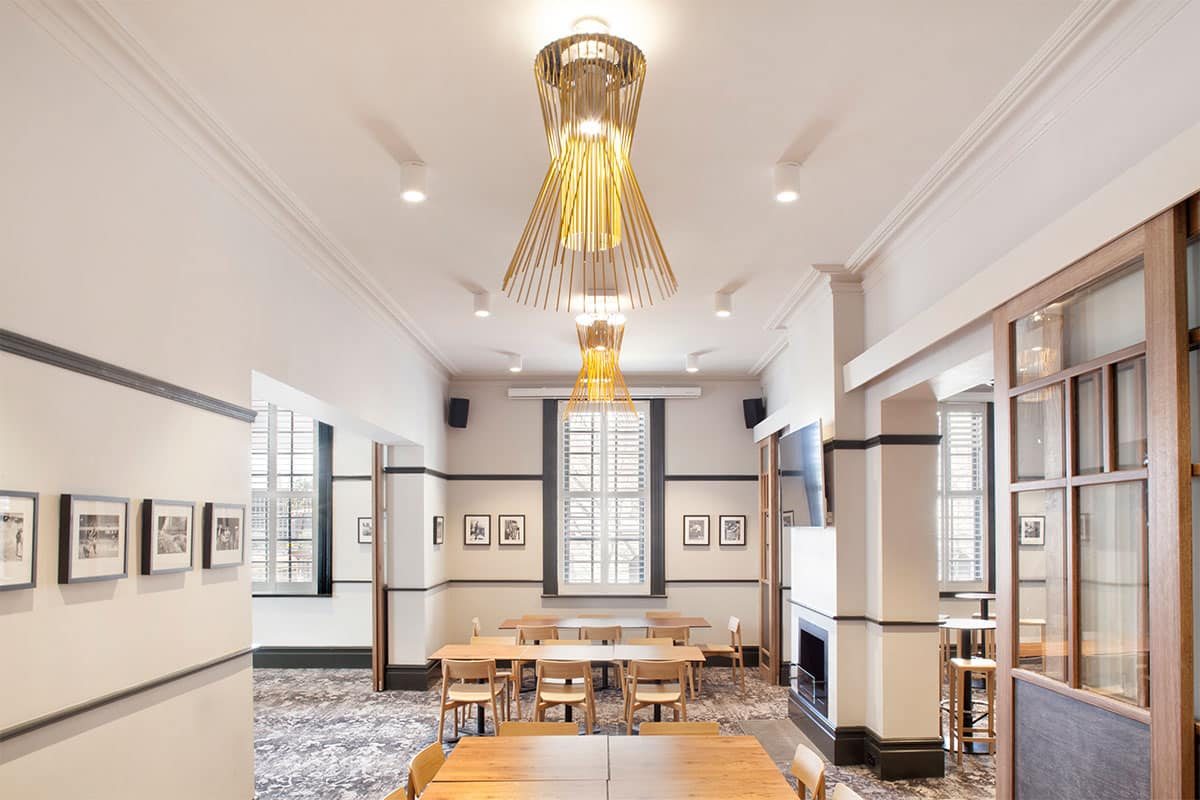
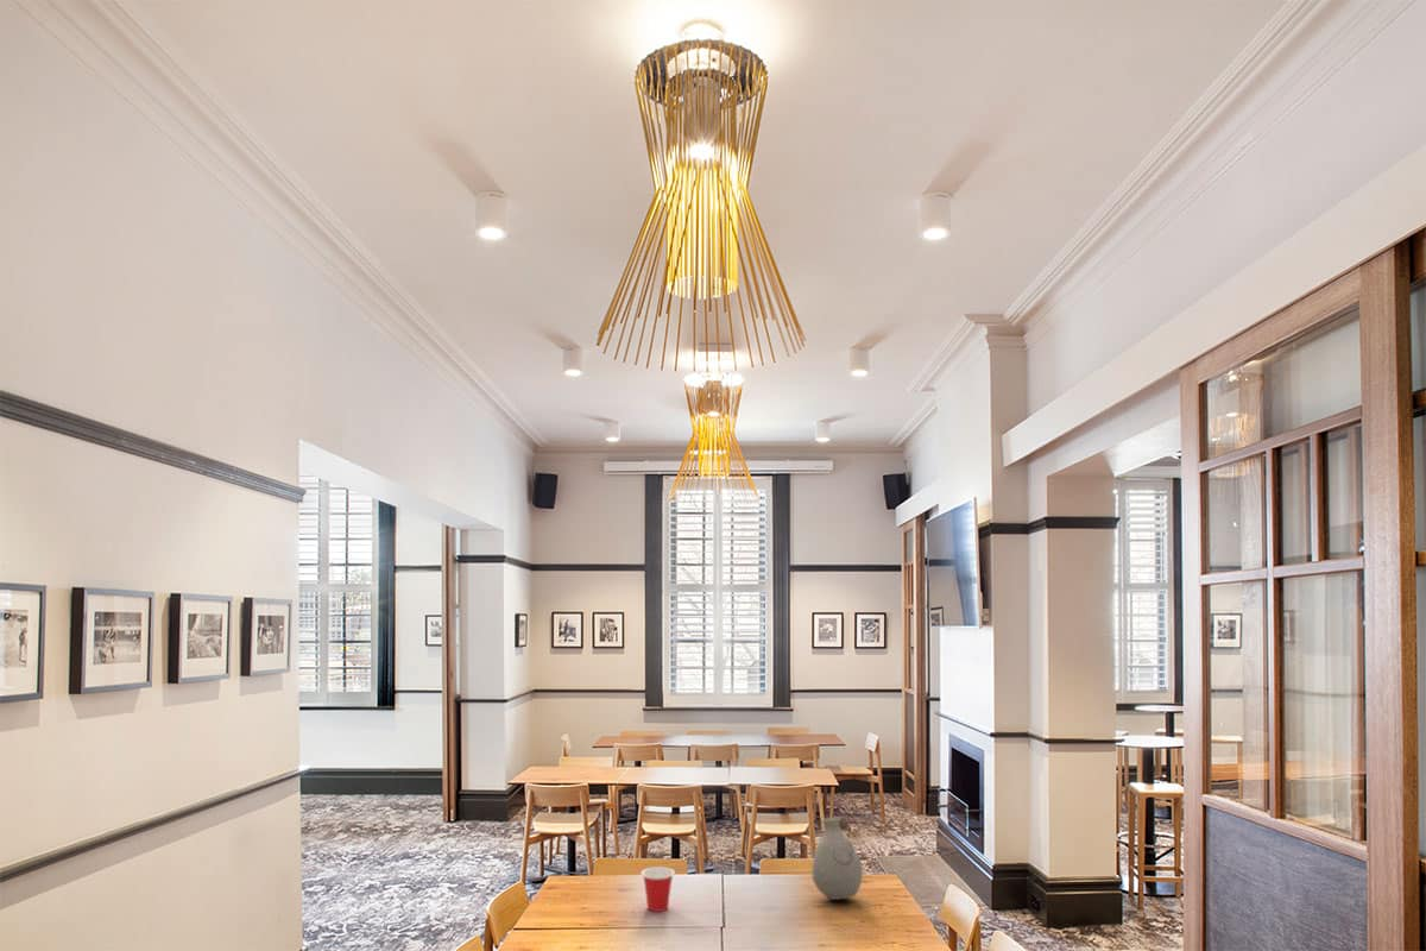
+ cup [639,865,676,913]
+ vase [810,817,864,901]
